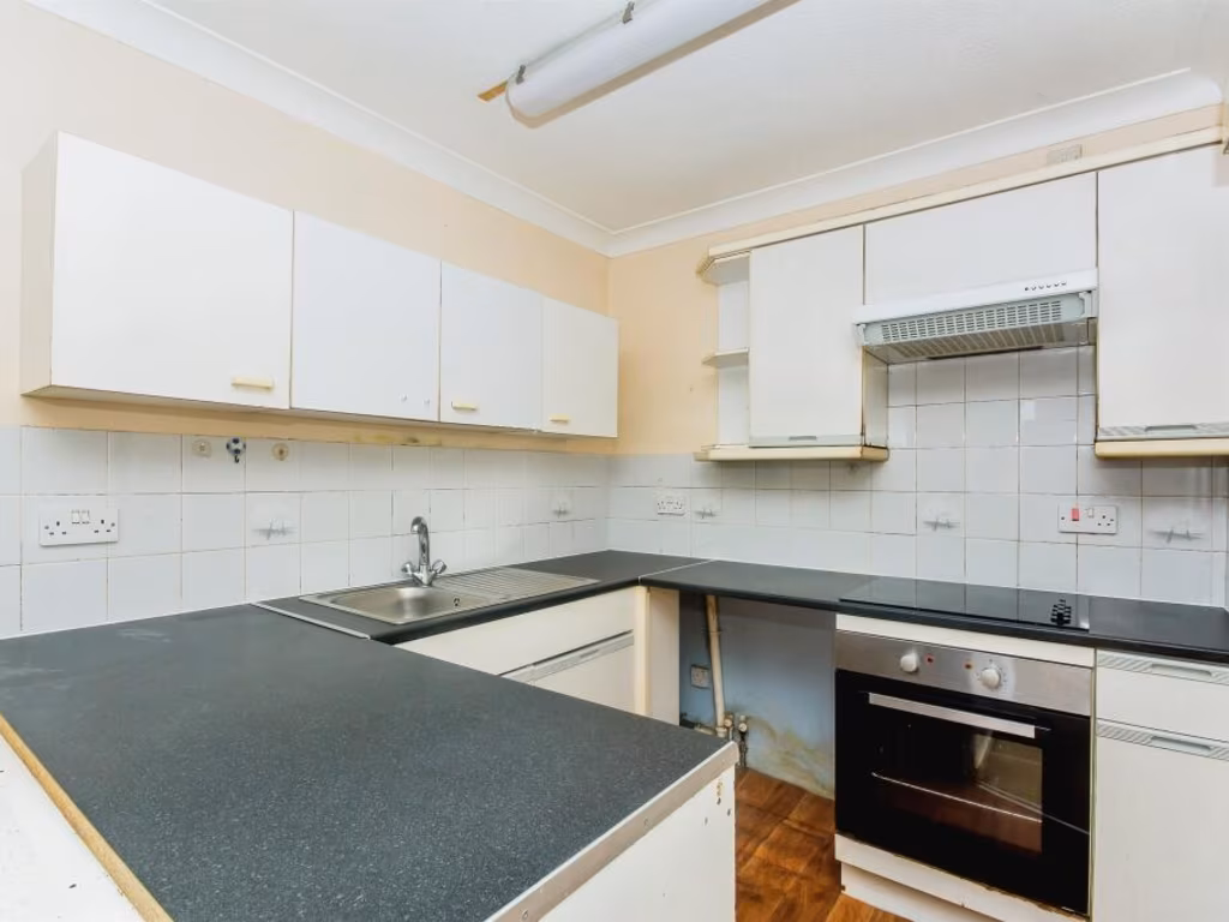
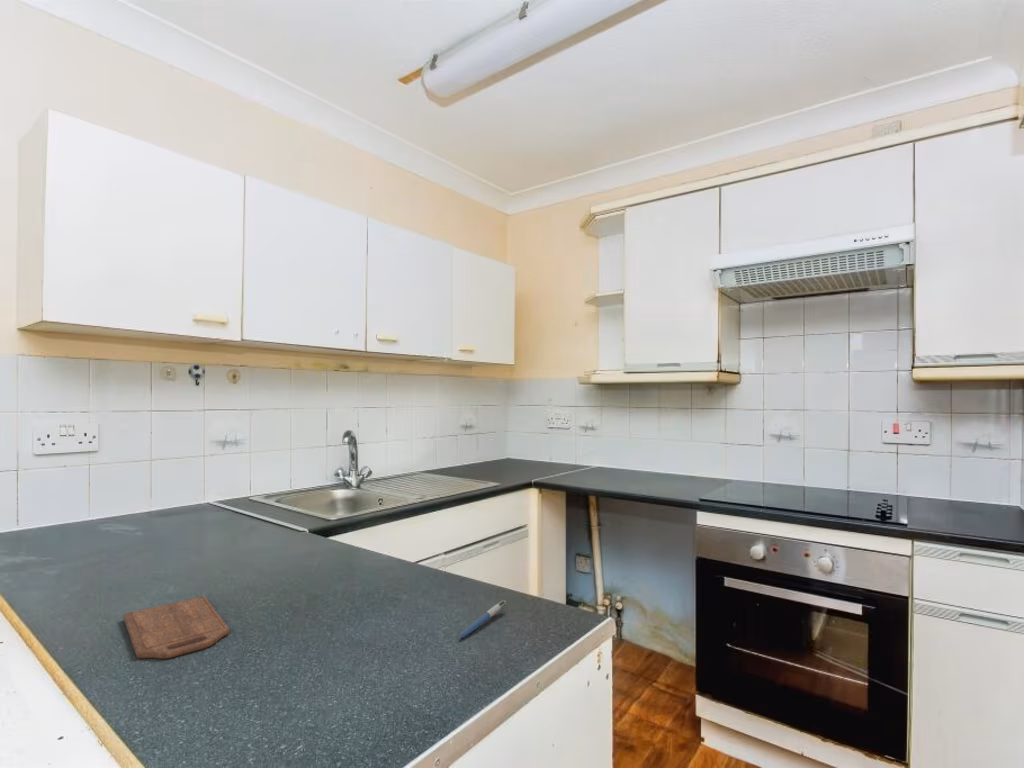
+ cutting board [122,595,230,660]
+ pen [458,599,507,639]
